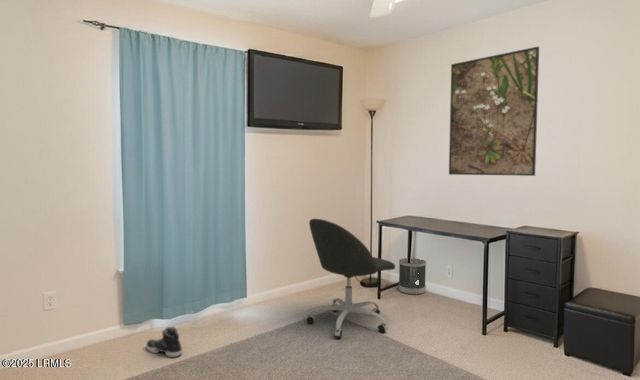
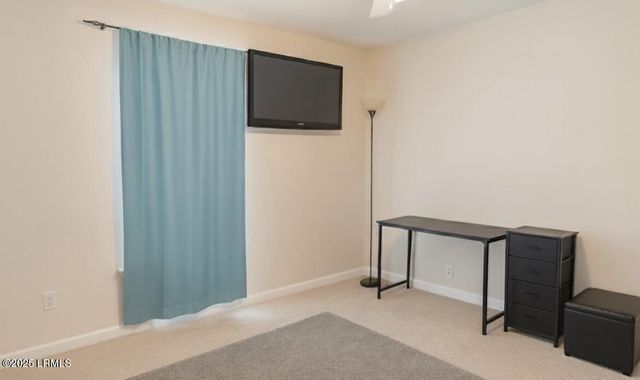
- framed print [448,46,540,177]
- office chair [305,218,396,339]
- sneaker [145,326,184,358]
- wastebasket [398,257,427,296]
